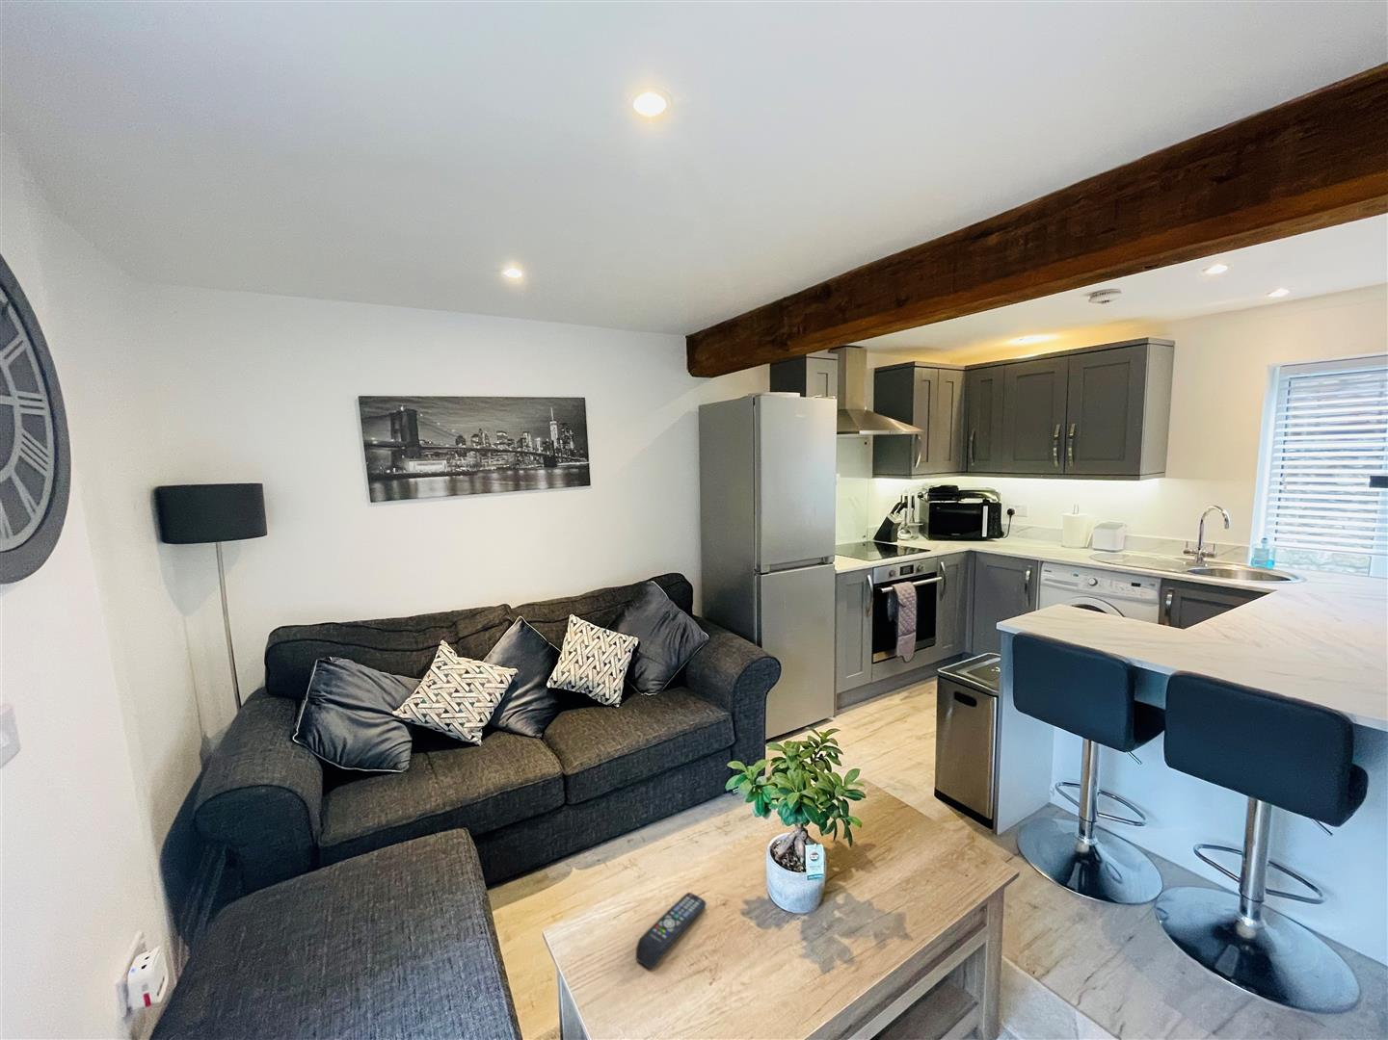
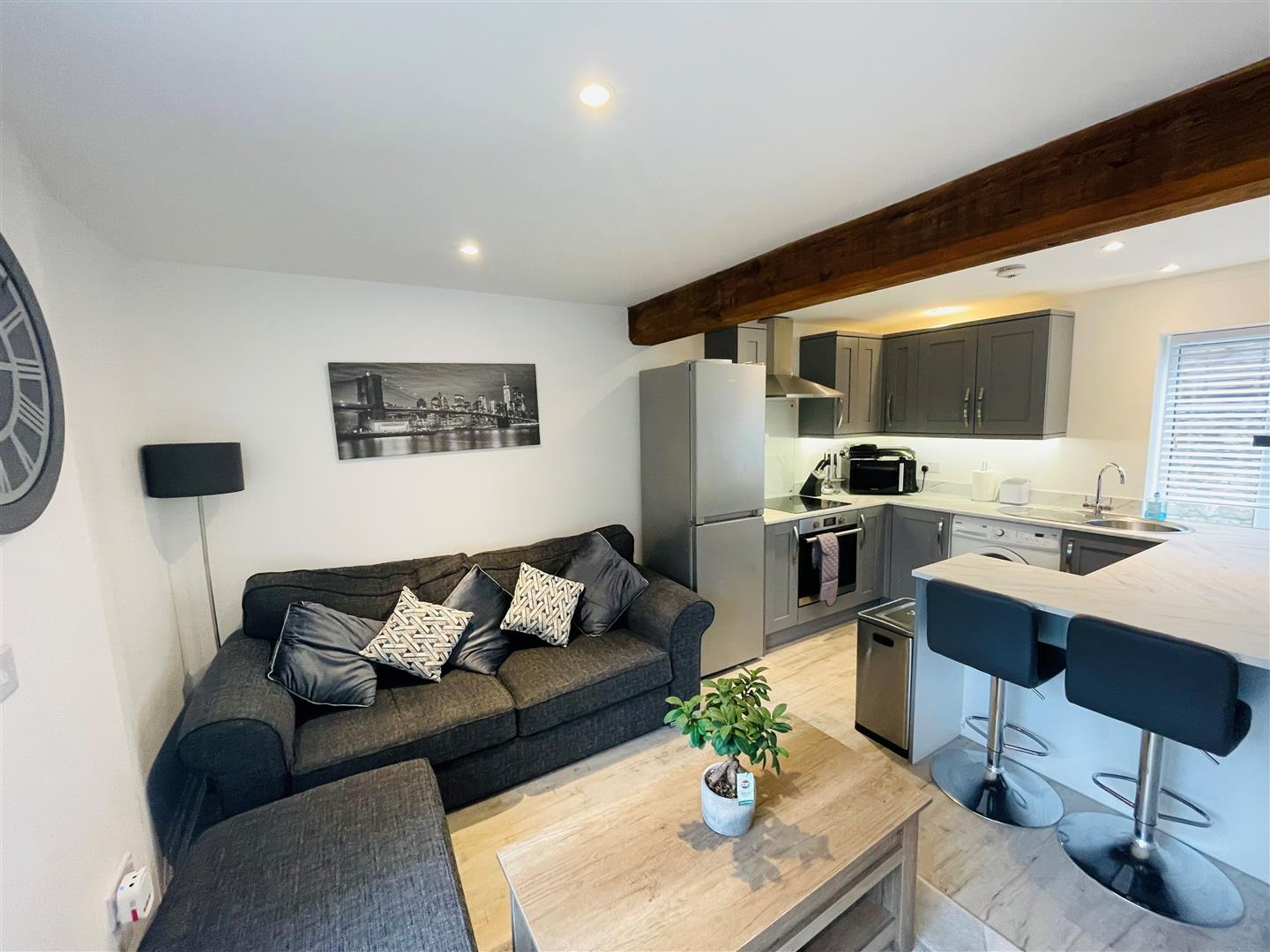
- remote control [635,891,707,970]
